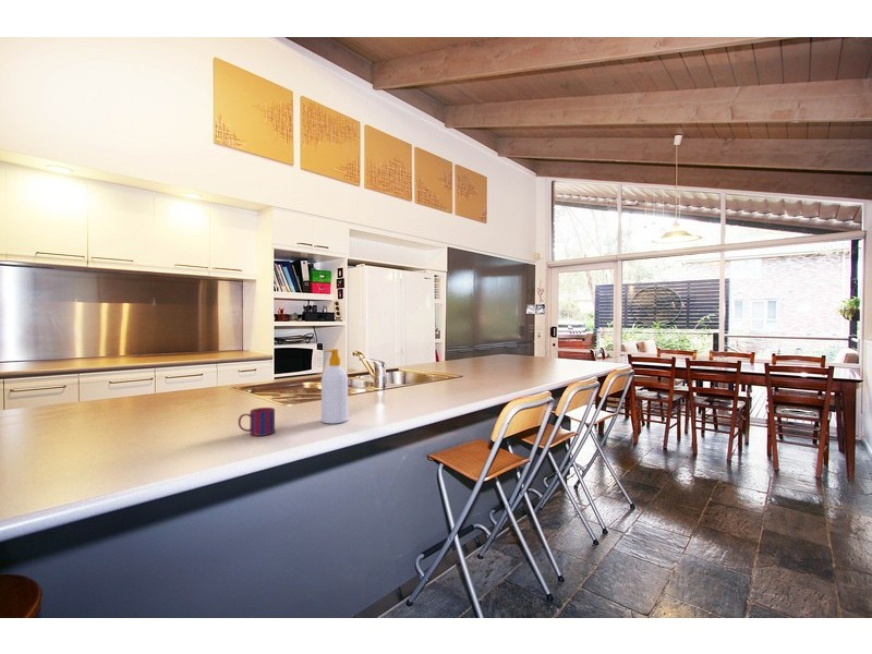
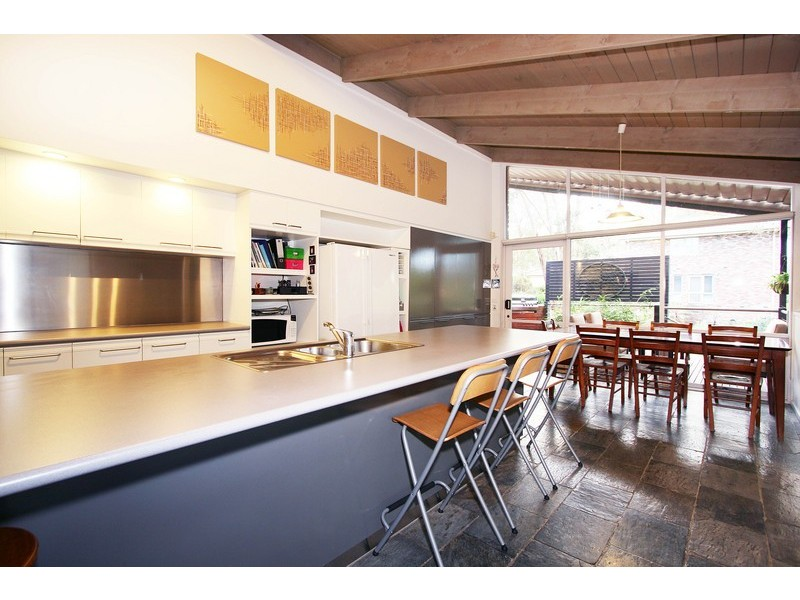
- mug [238,407,276,437]
- soap bottle [320,348,349,425]
